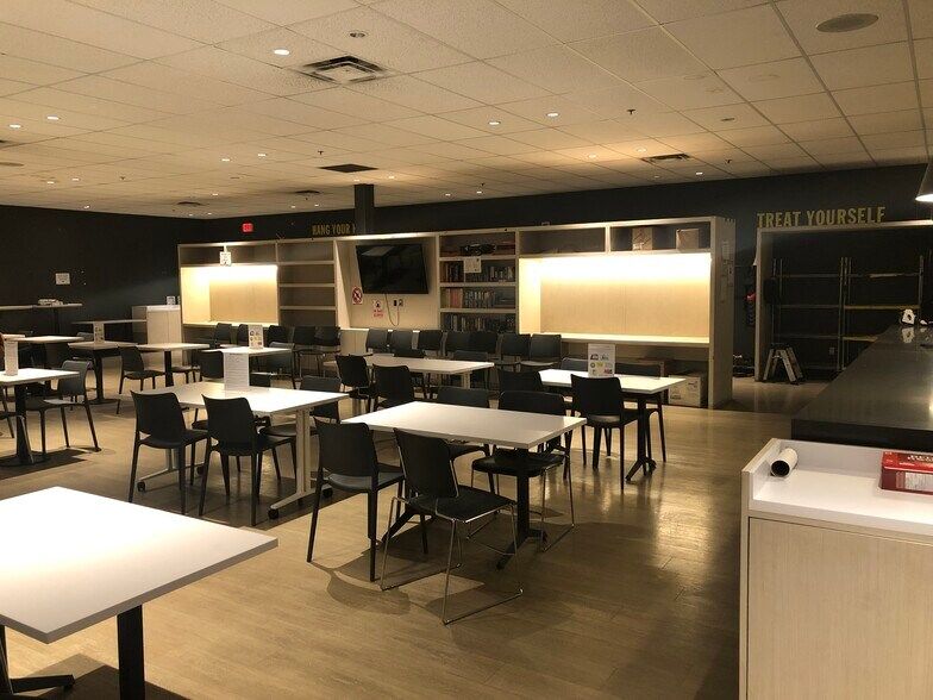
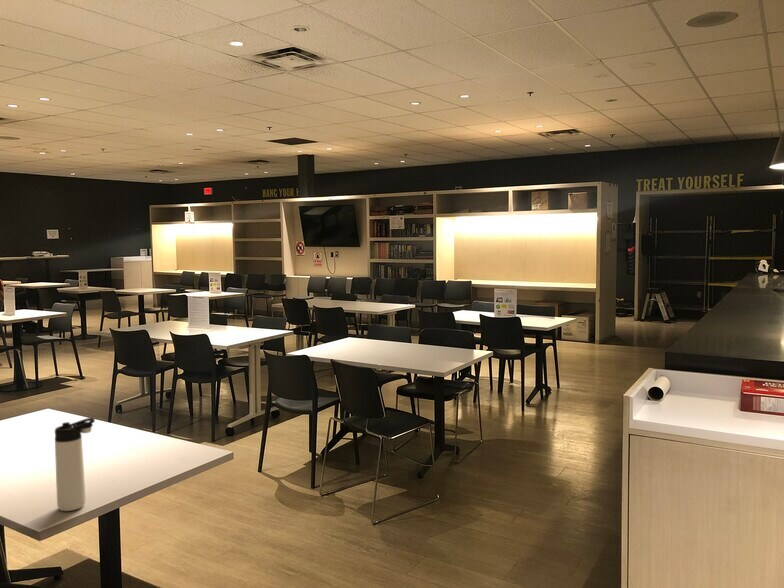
+ thermos bottle [54,417,96,512]
